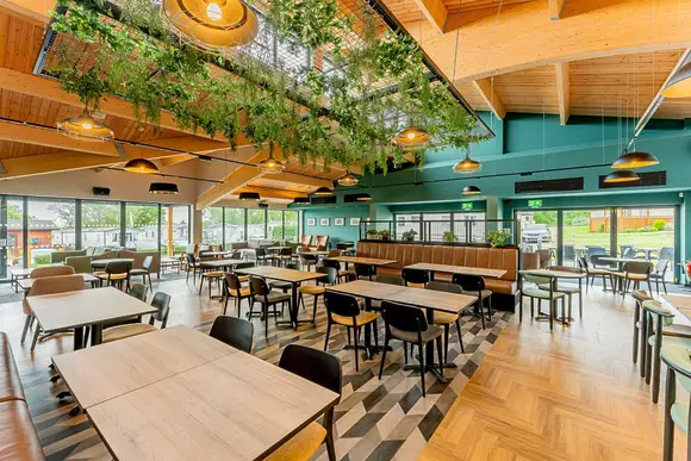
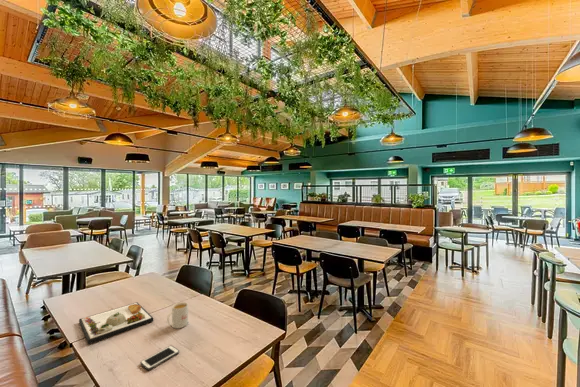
+ cell phone [140,345,180,371]
+ dinner plate [78,301,154,345]
+ mug [166,301,189,329]
